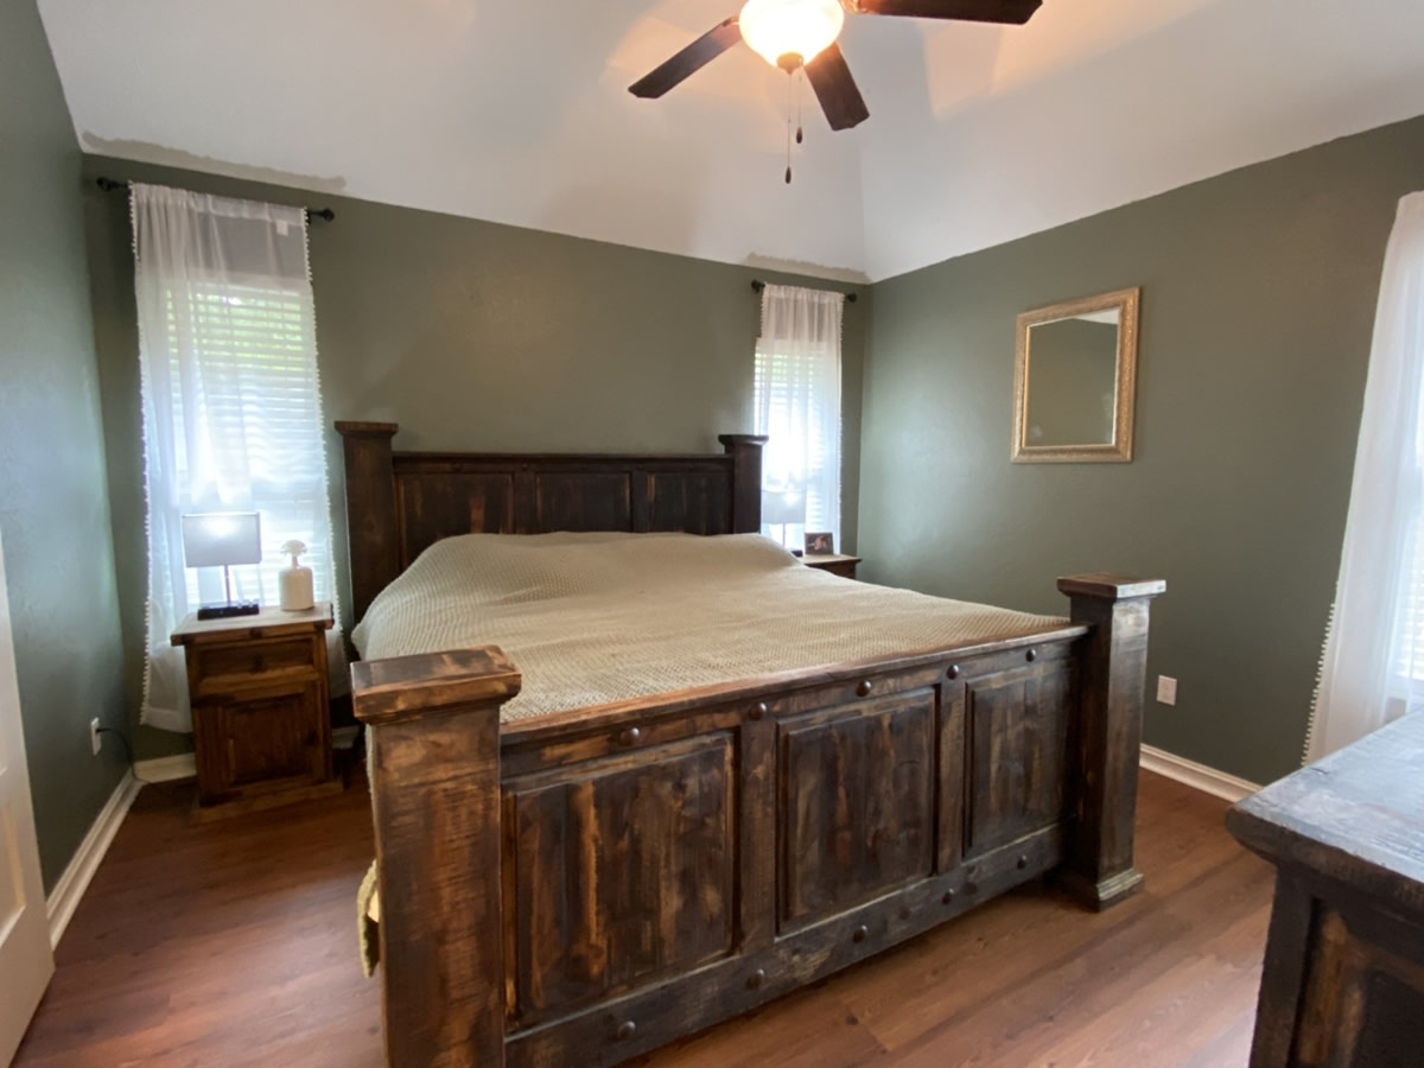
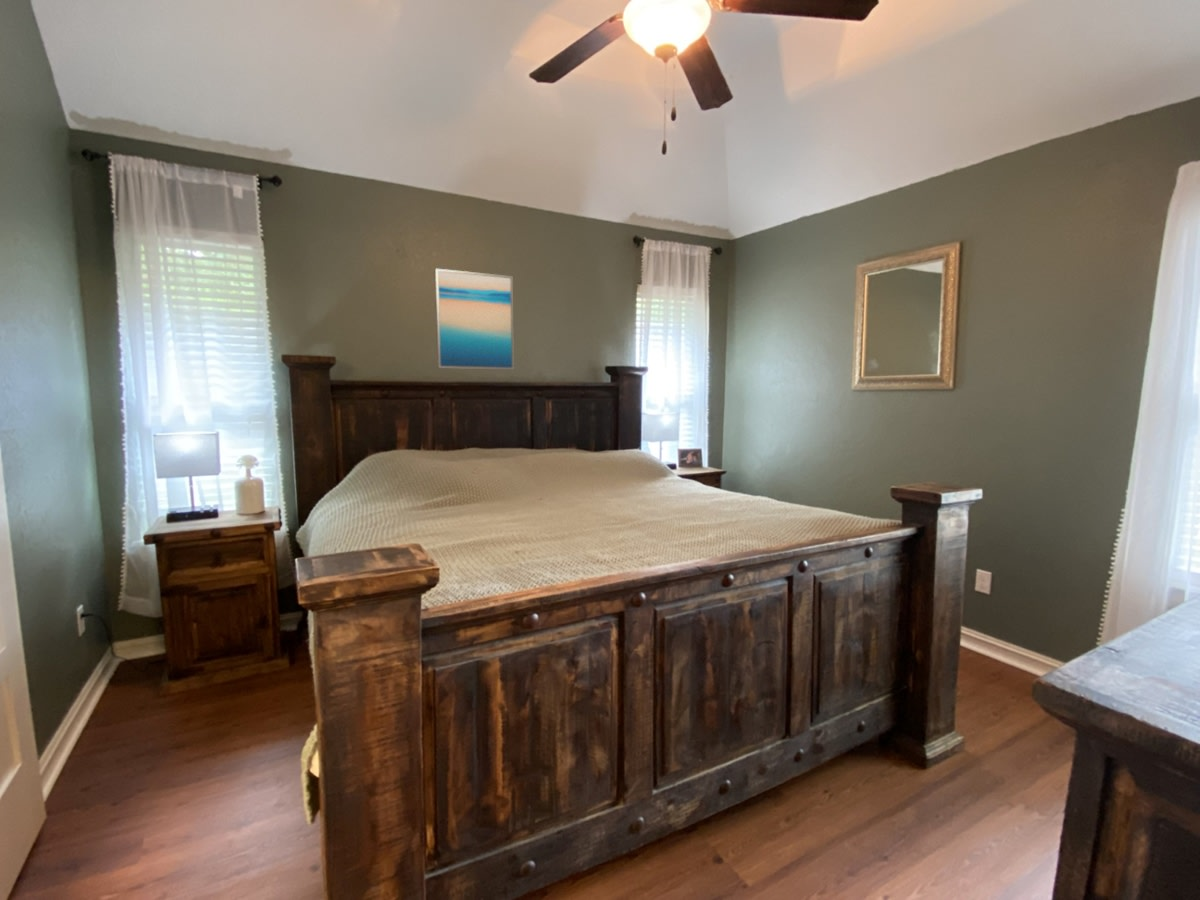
+ wall art [434,268,515,370]
